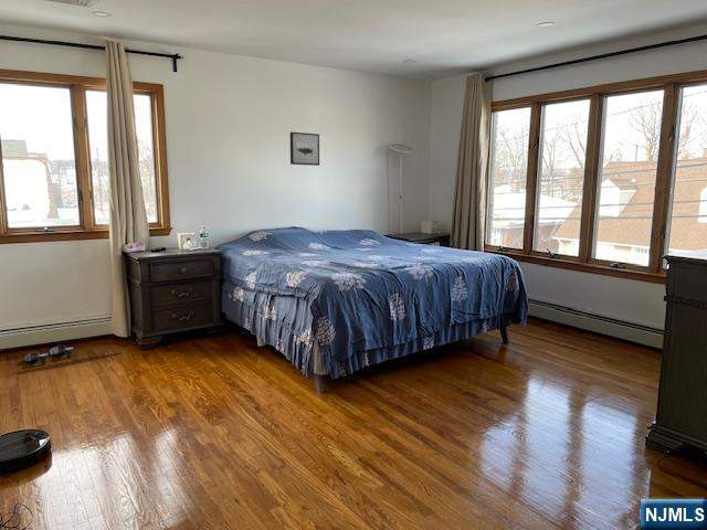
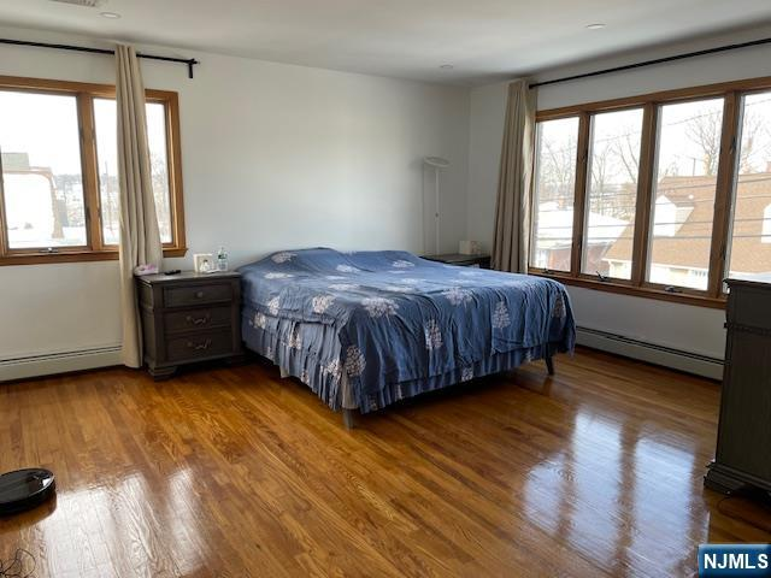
- slippers [23,344,75,365]
- wall art [289,131,320,167]
